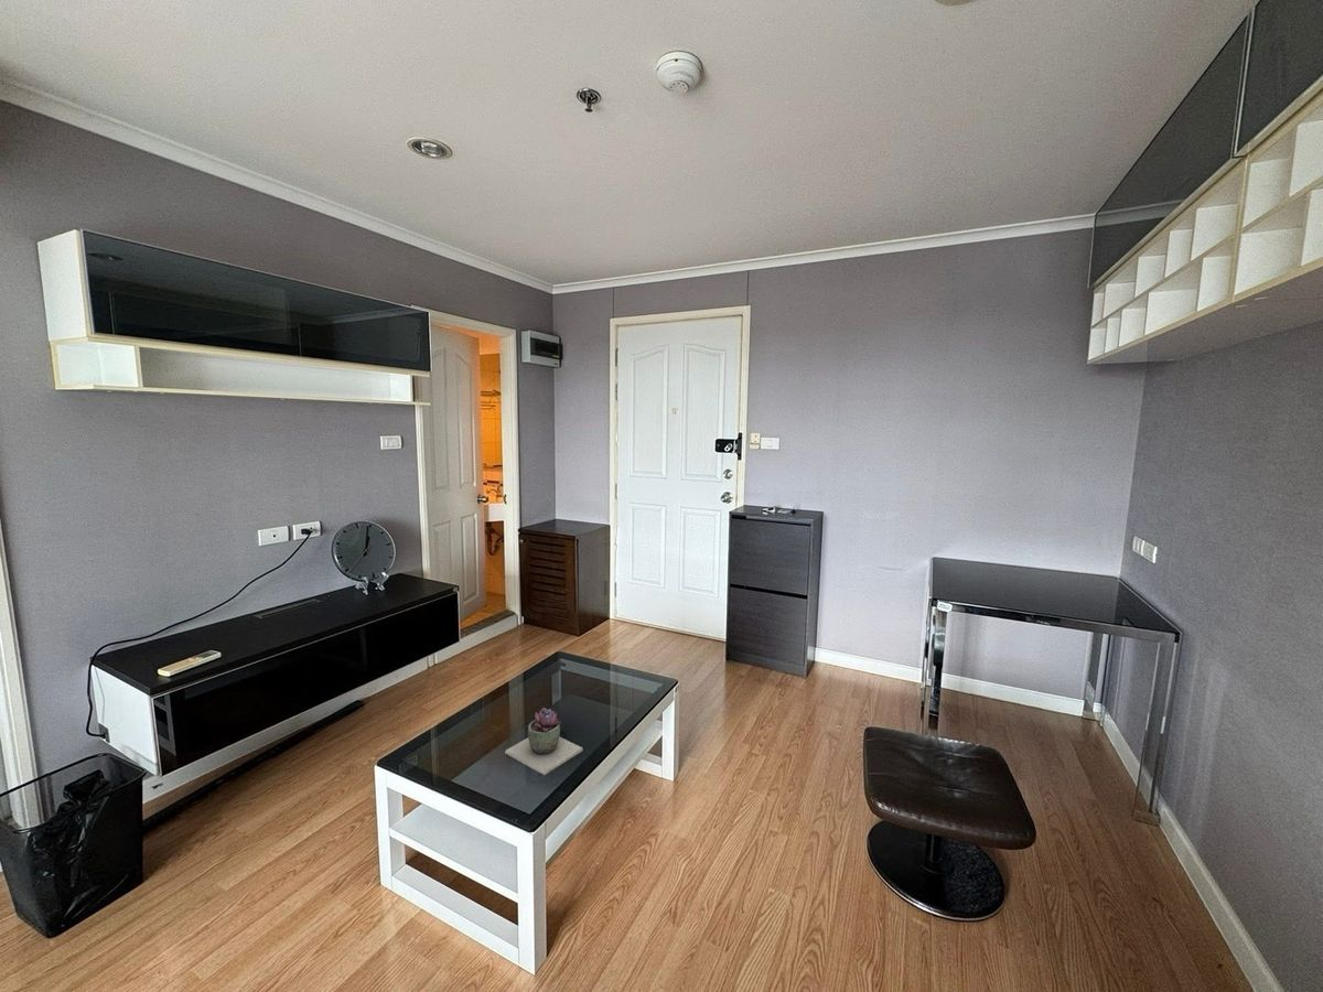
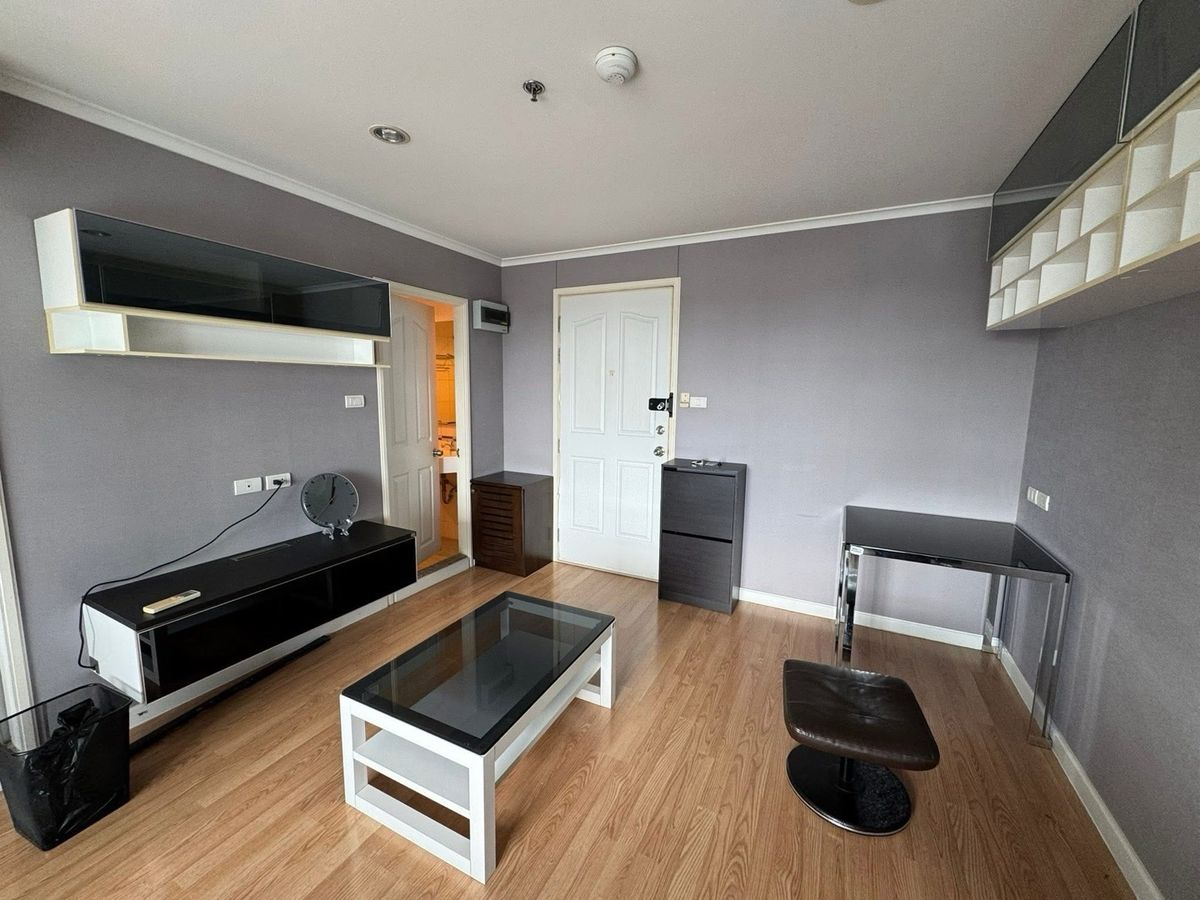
- succulent plant [504,708,584,776]
